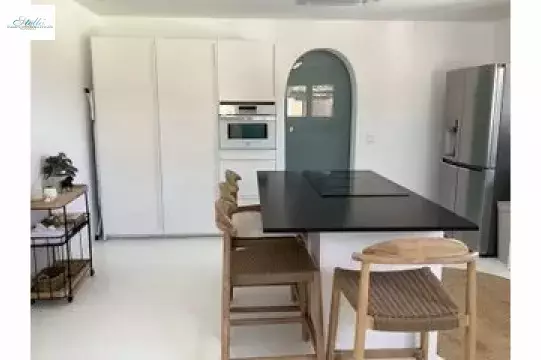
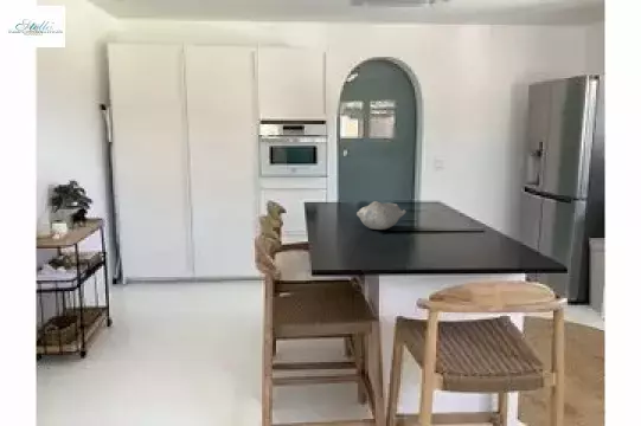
+ bowl [355,200,408,231]
